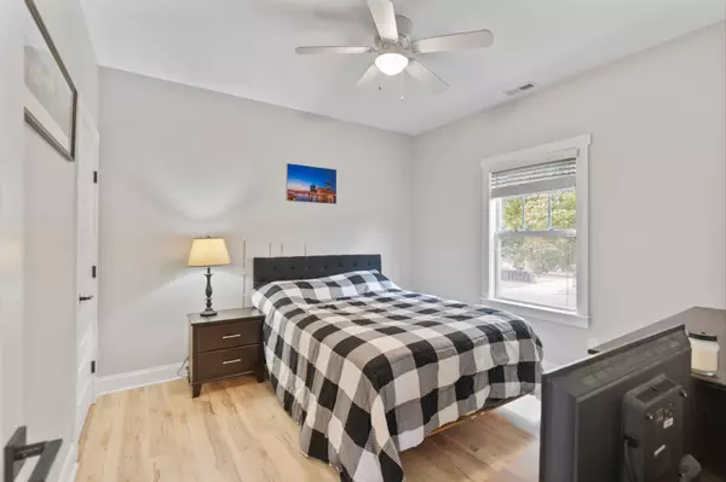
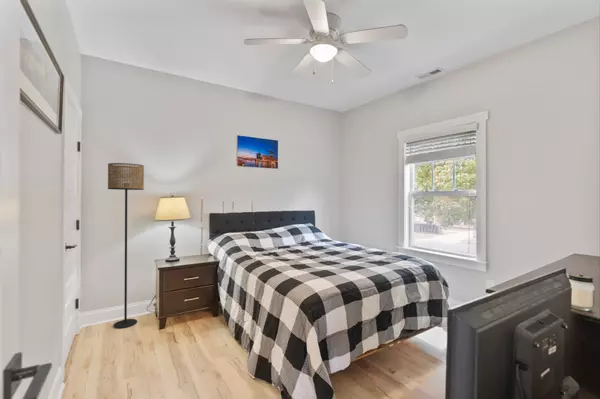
+ floor lamp [107,162,145,329]
